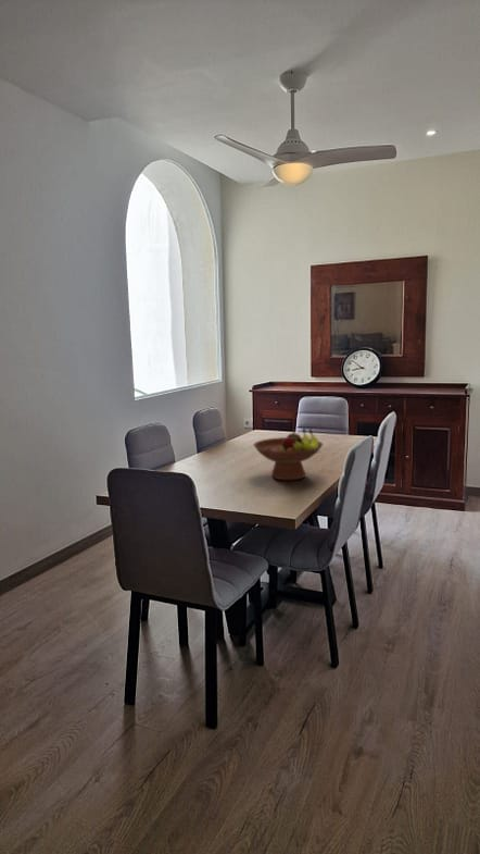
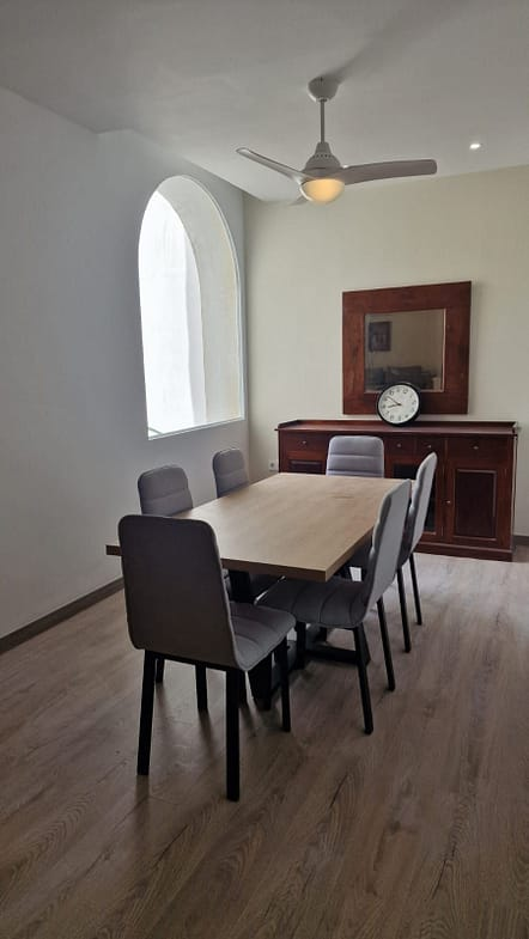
- fruit bowl [253,426,324,482]
